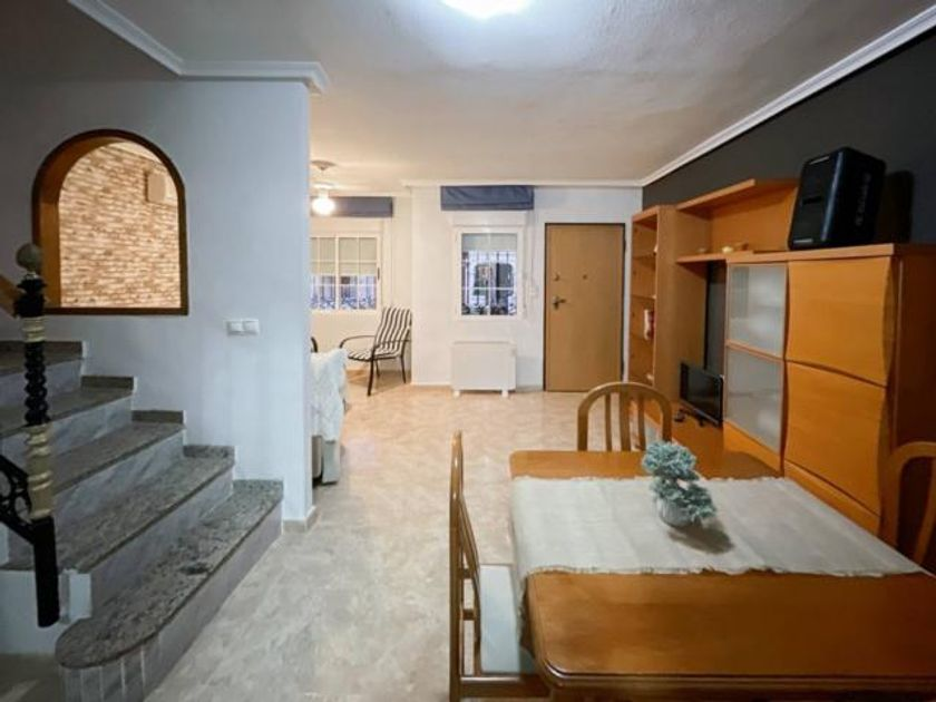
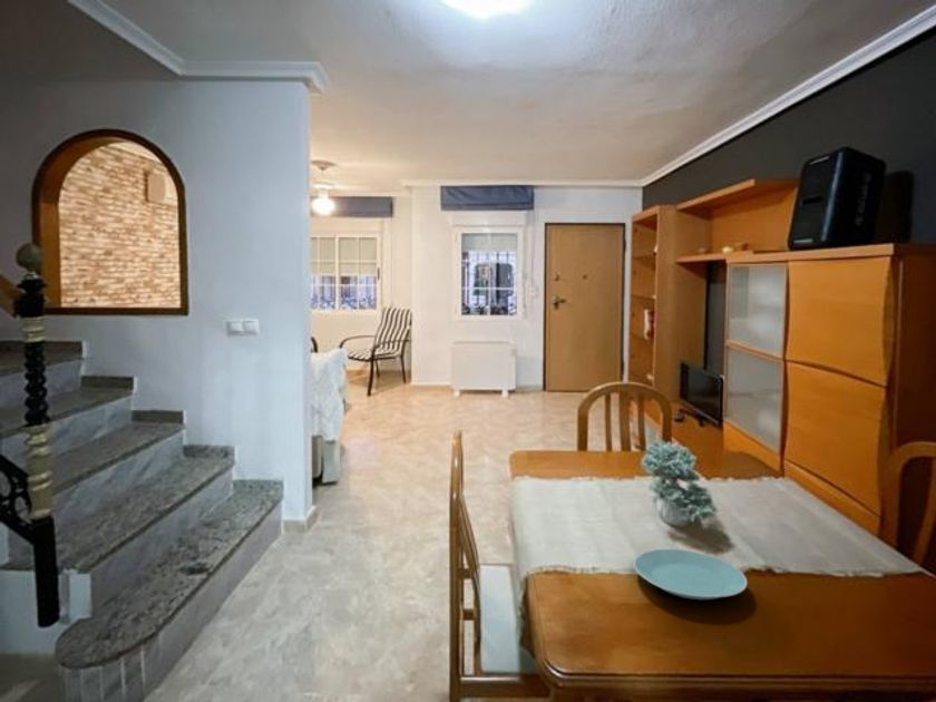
+ plate [632,548,749,601]
